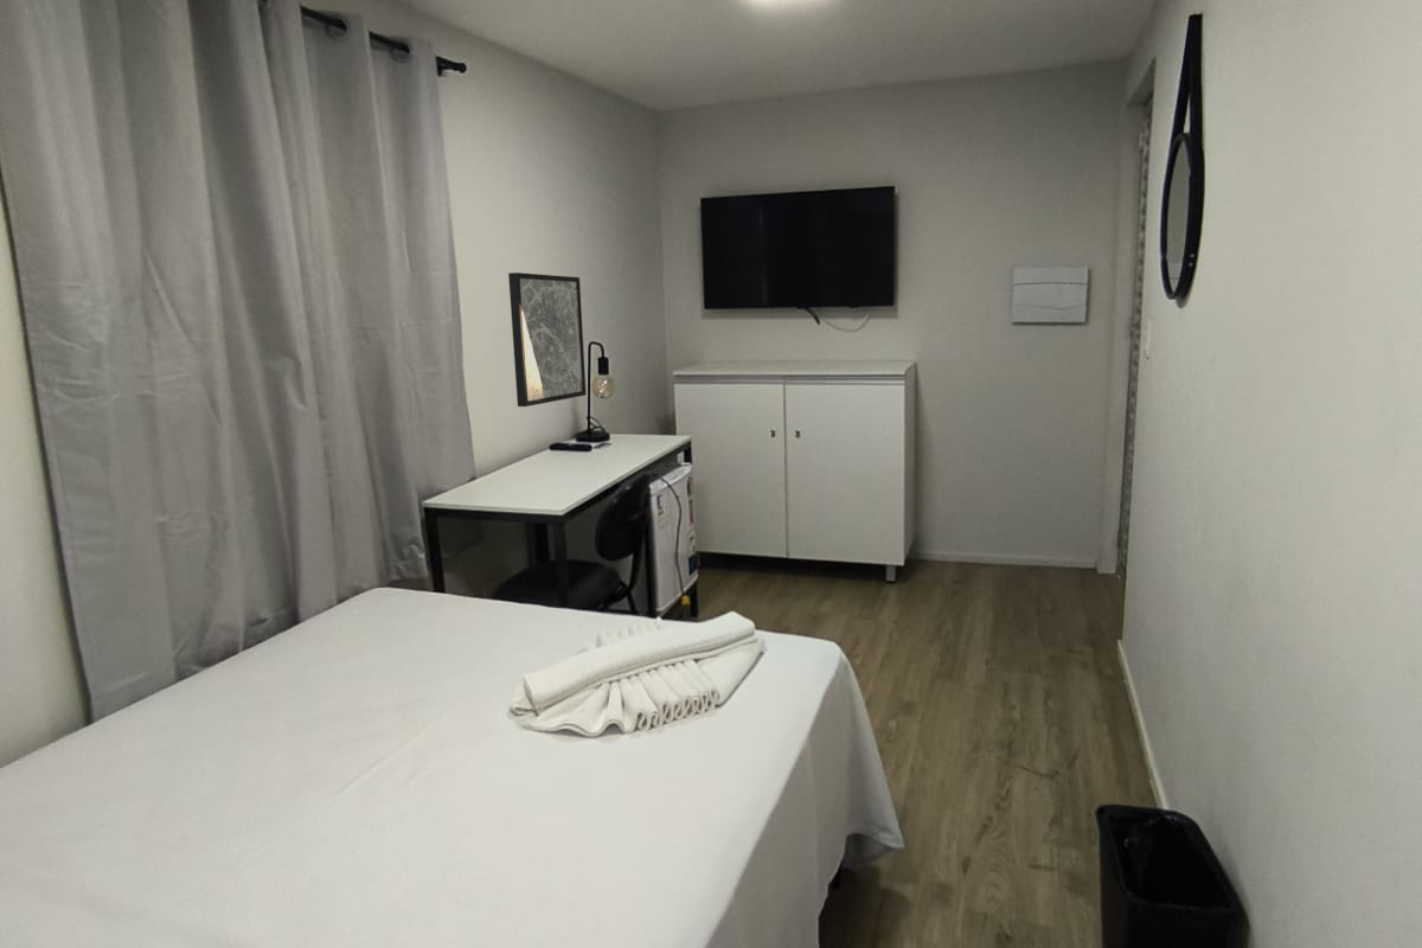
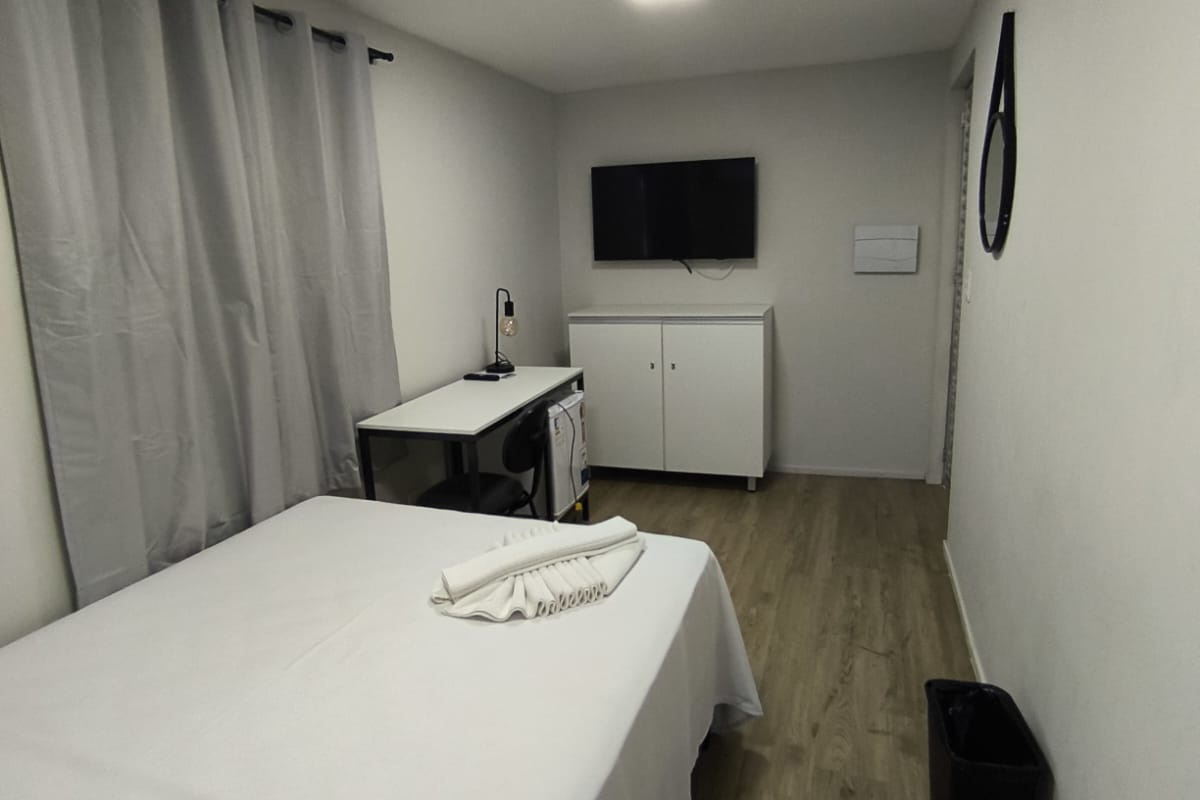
- wall art [507,271,587,408]
